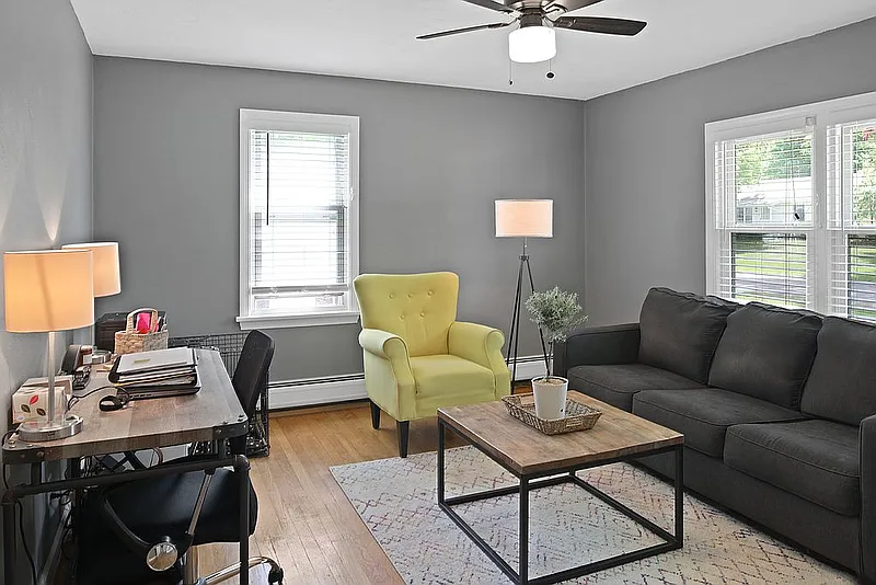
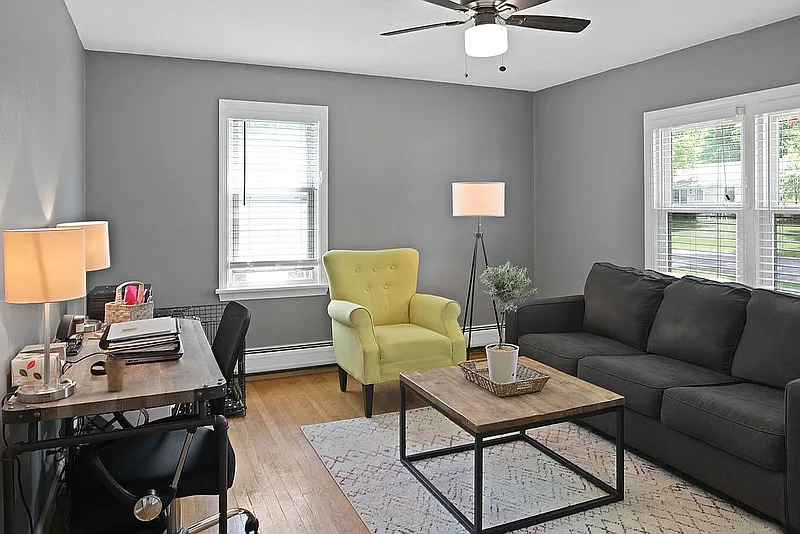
+ cup [104,352,126,392]
